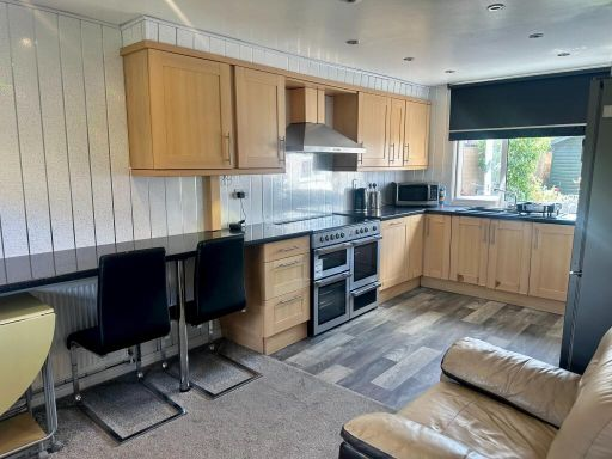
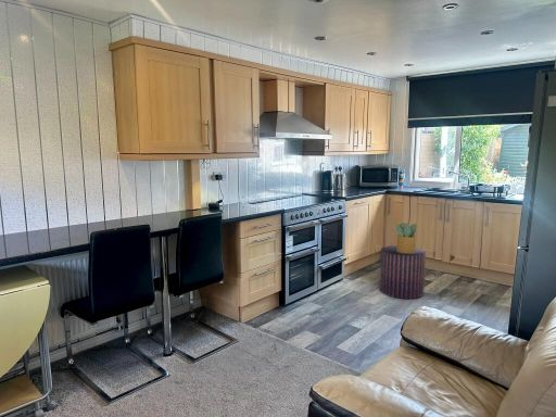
+ stool [379,244,427,300]
+ potted plant [394,222,417,253]
